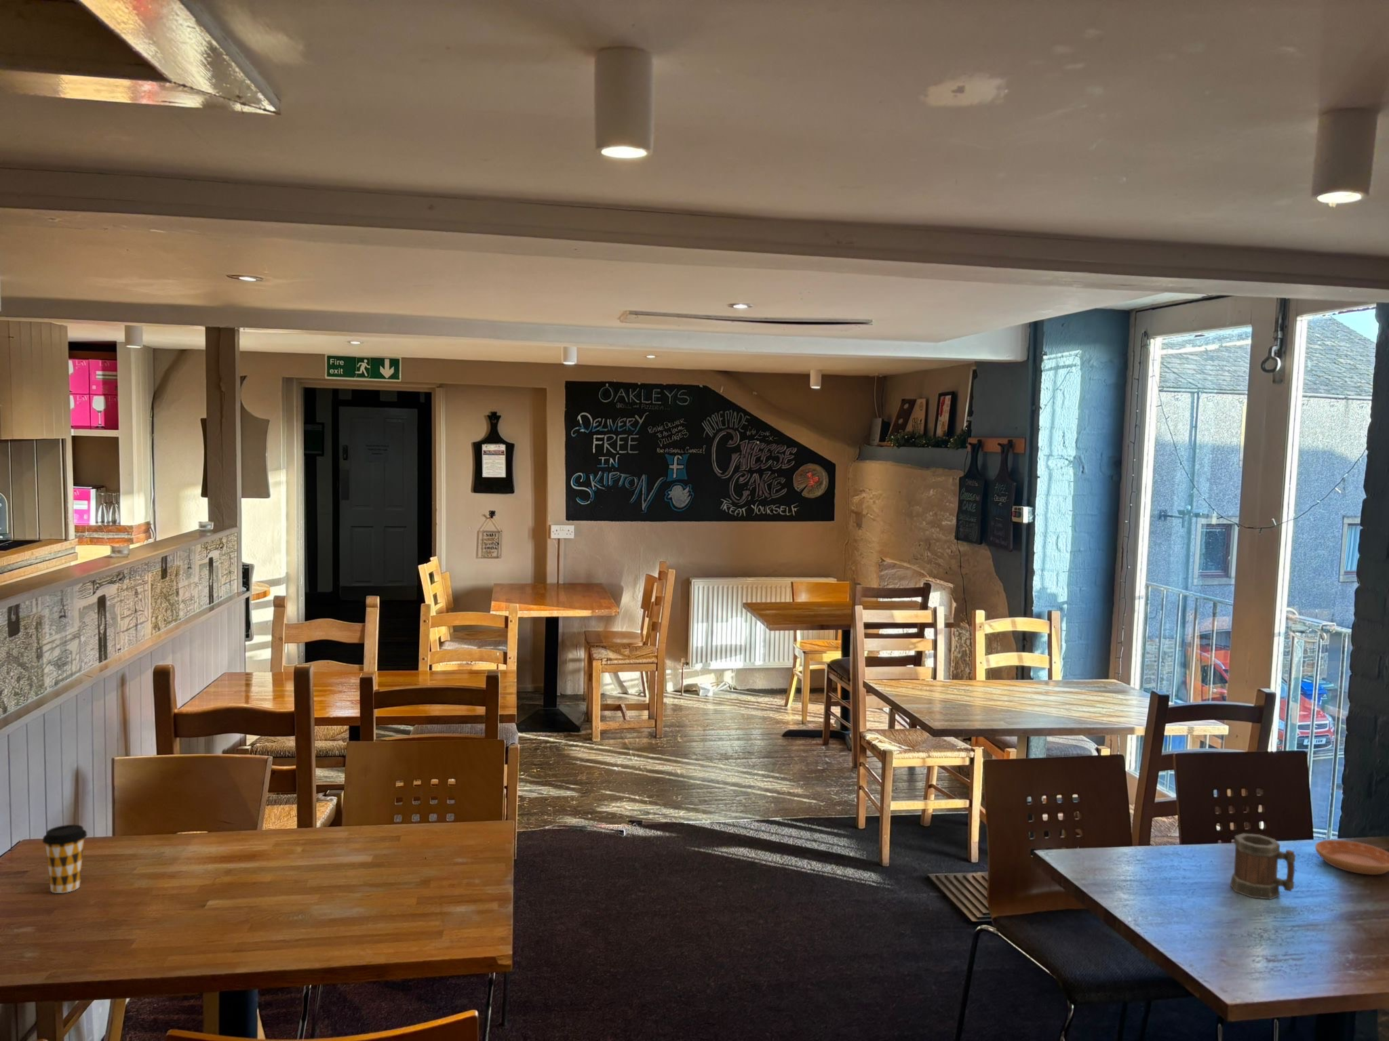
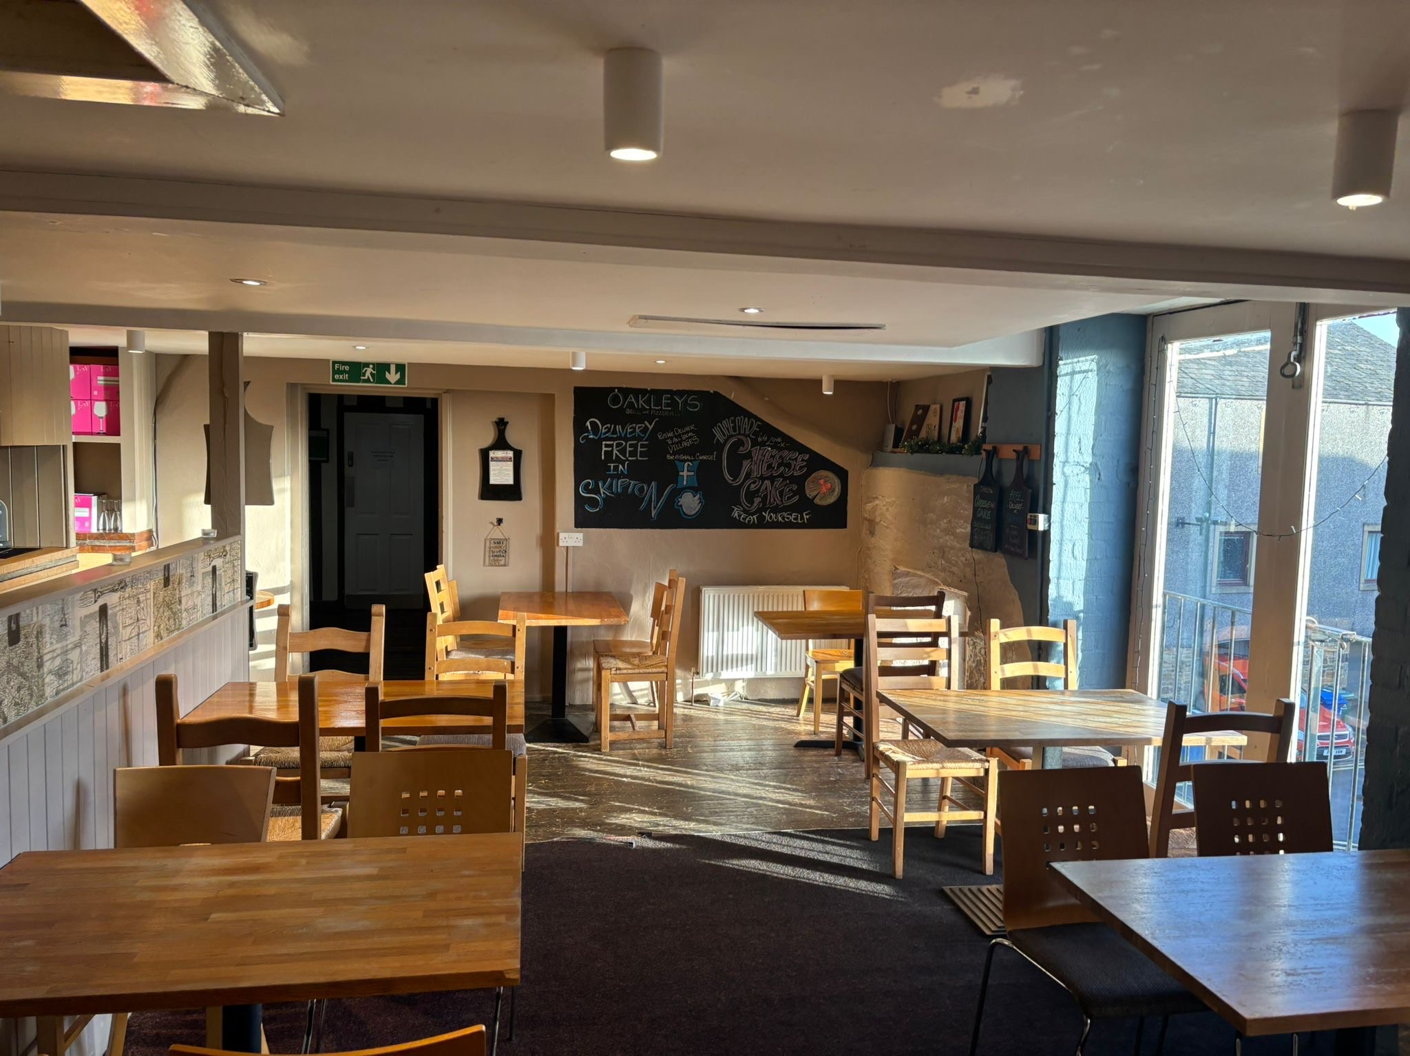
- coffee cup [42,824,87,894]
- mug [1229,833,1296,900]
- saucer [1315,839,1389,876]
